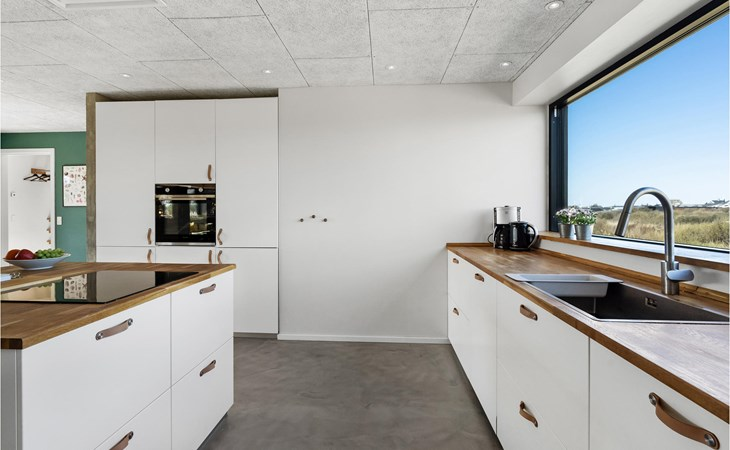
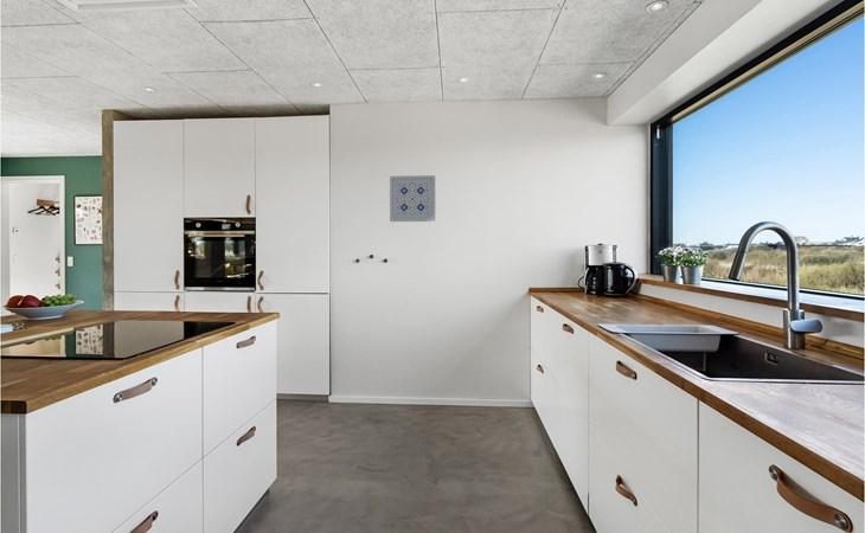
+ wall art [389,174,436,223]
